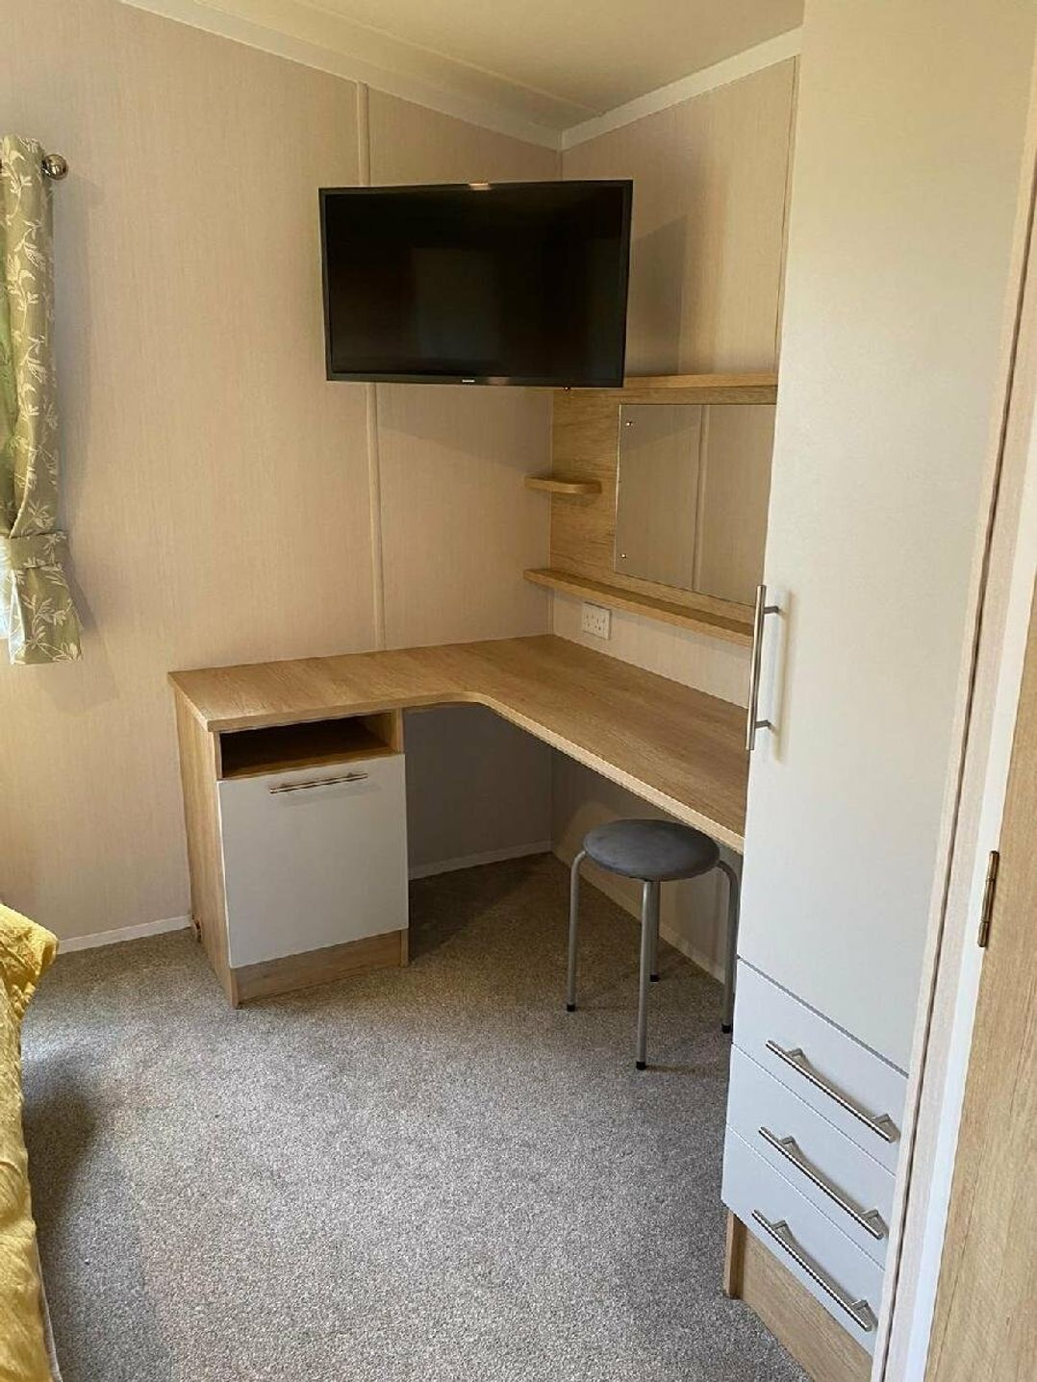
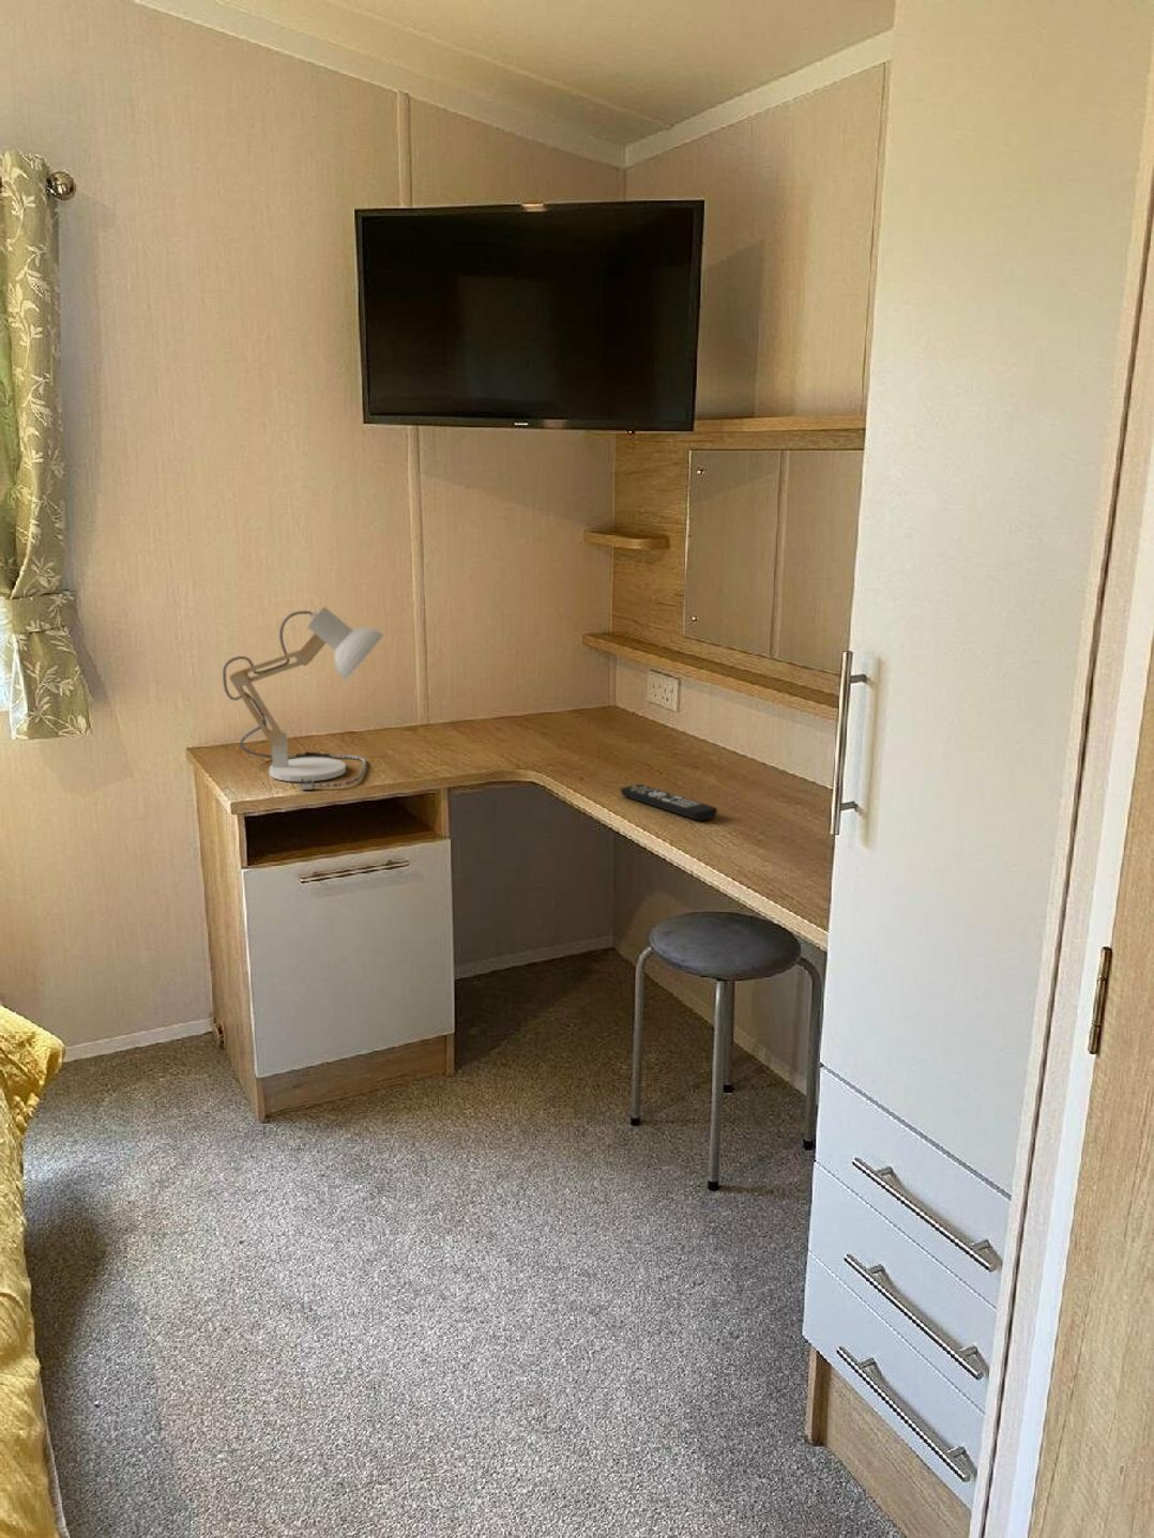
+ remote control [619,783,719,822]
+ desk lamp [222,606,385,791]
